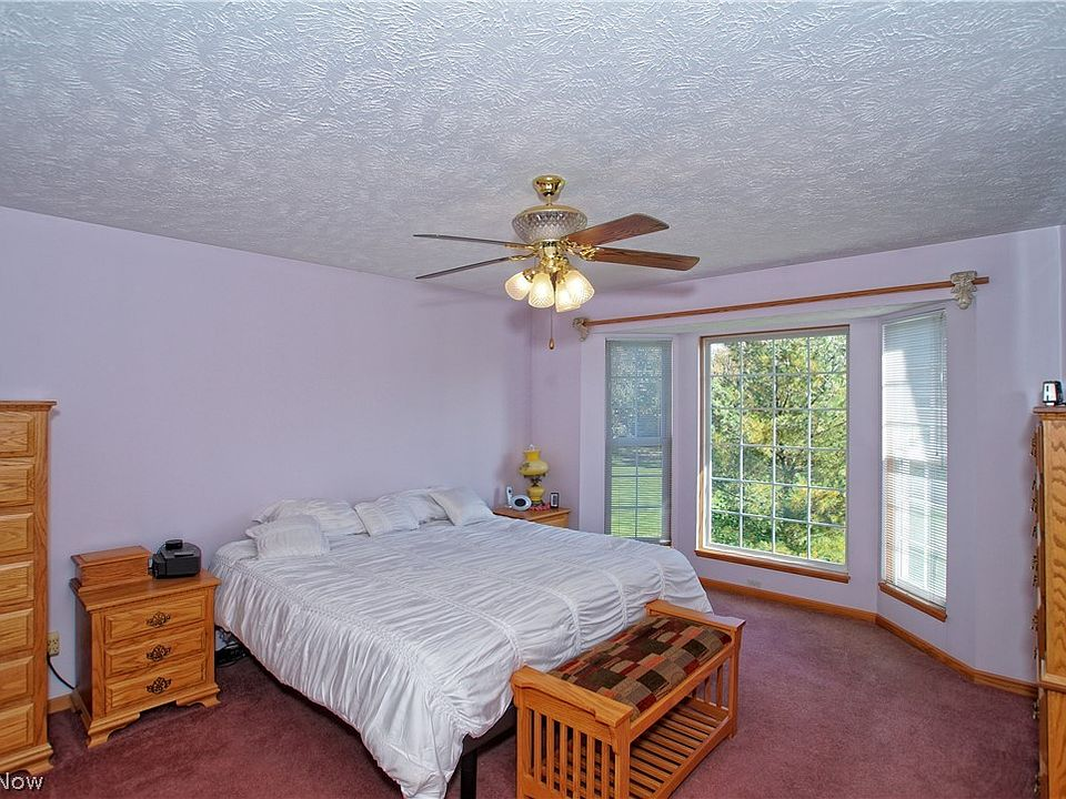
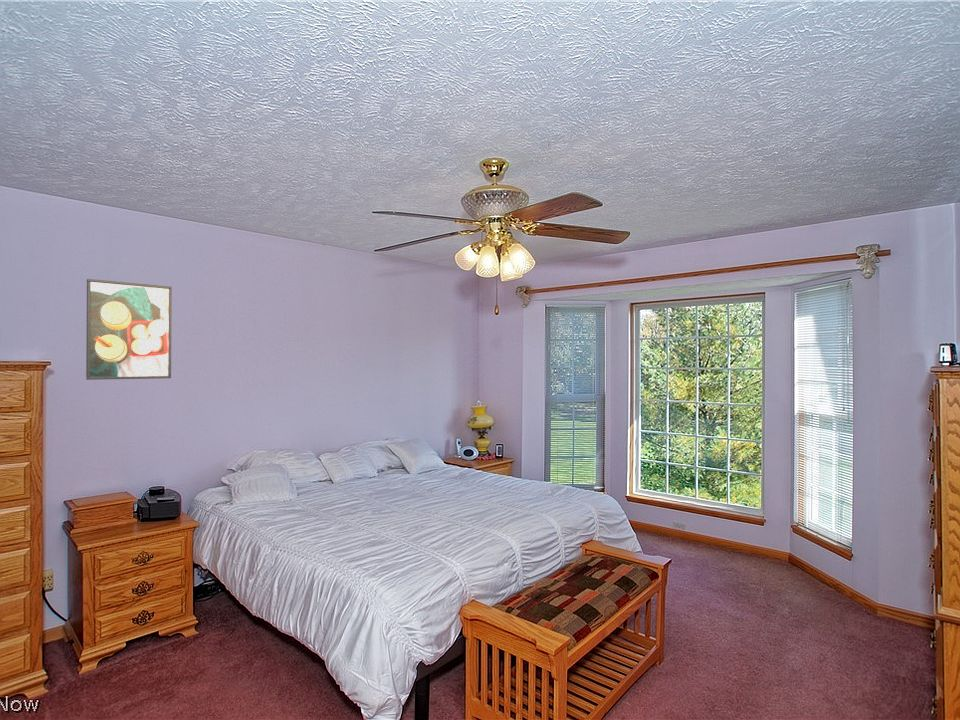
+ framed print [85,278,173,381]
